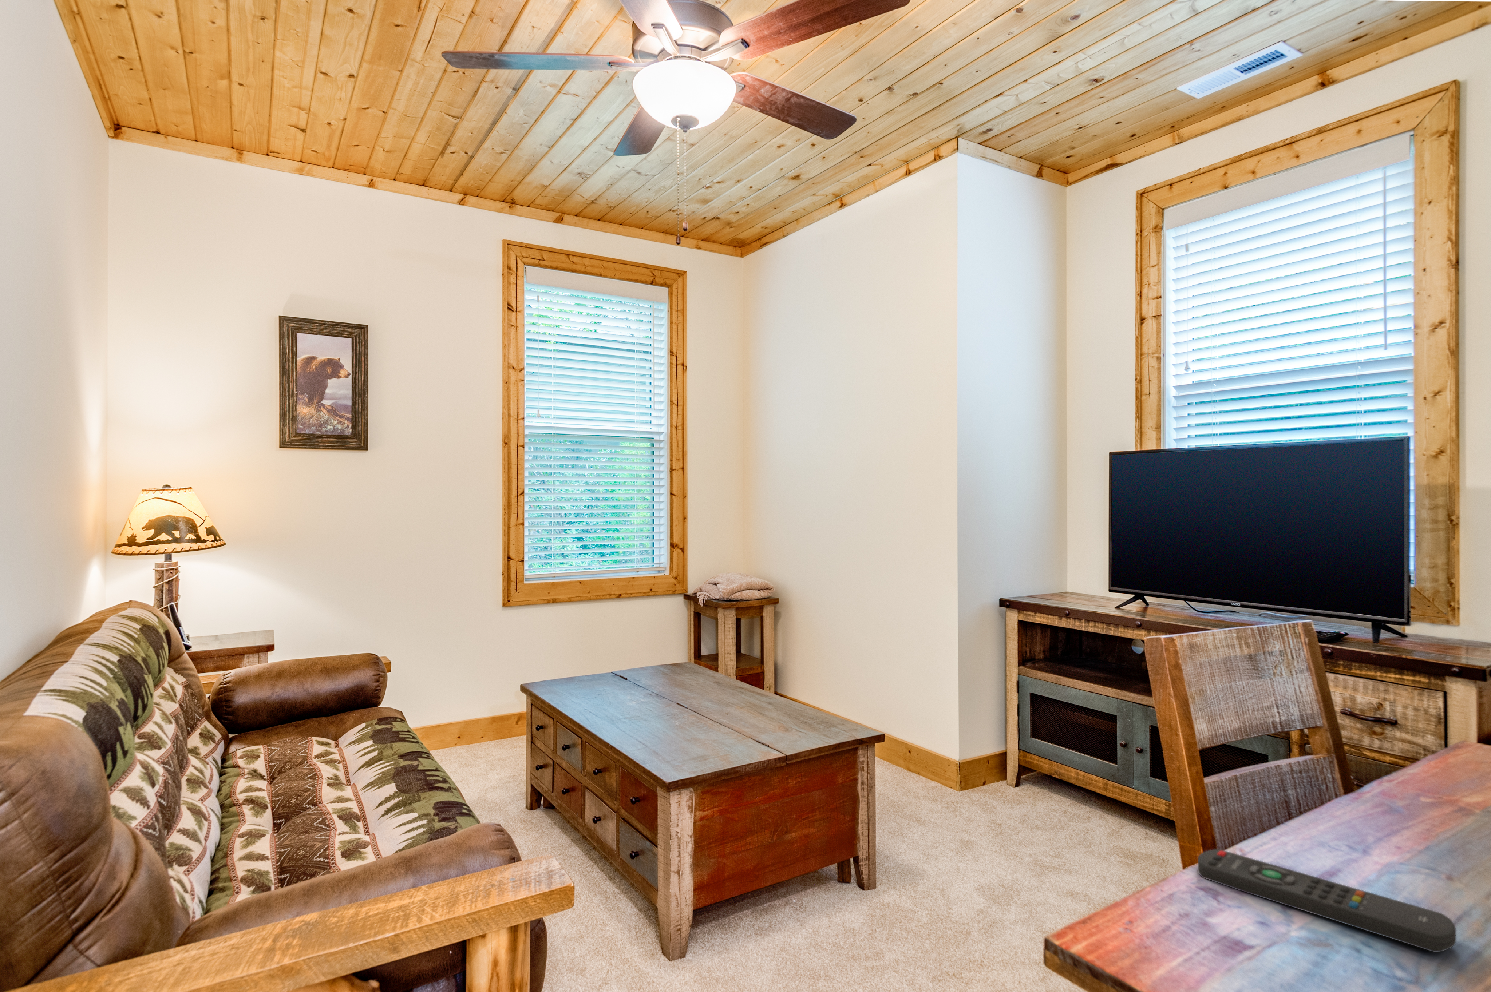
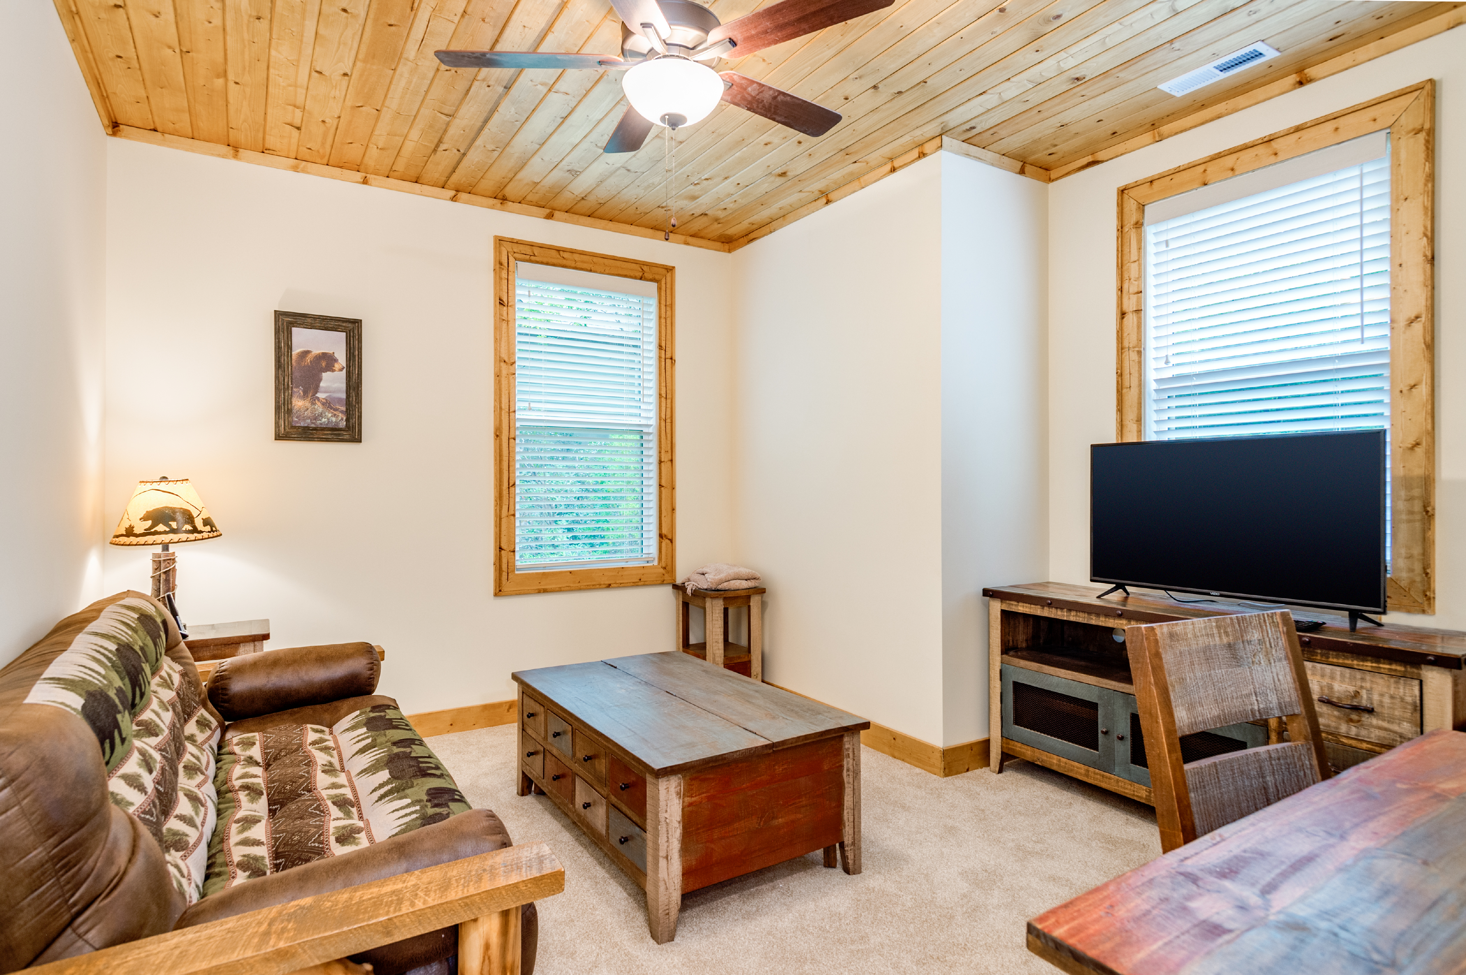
- remote control [1198,849,1457,952]
